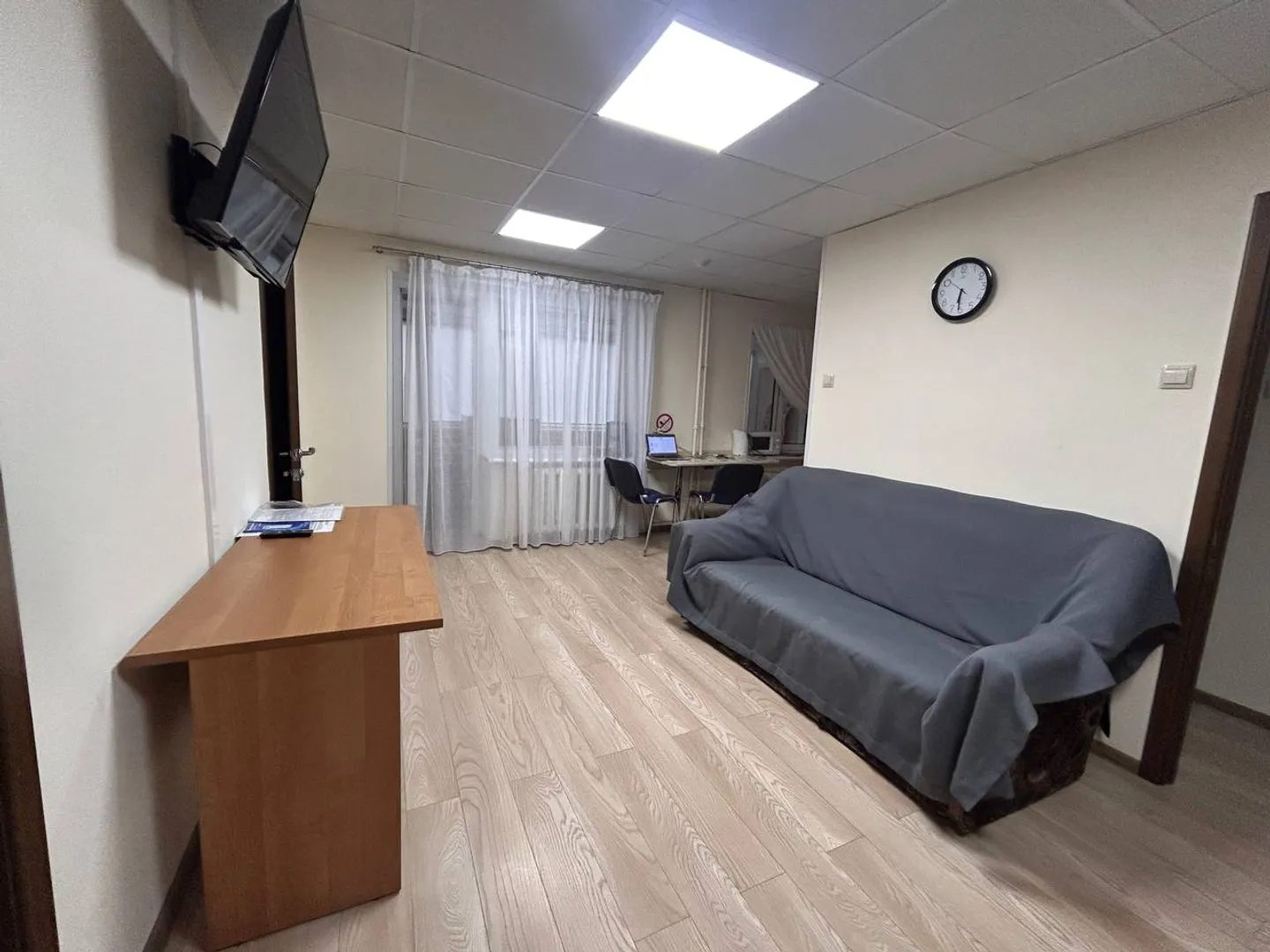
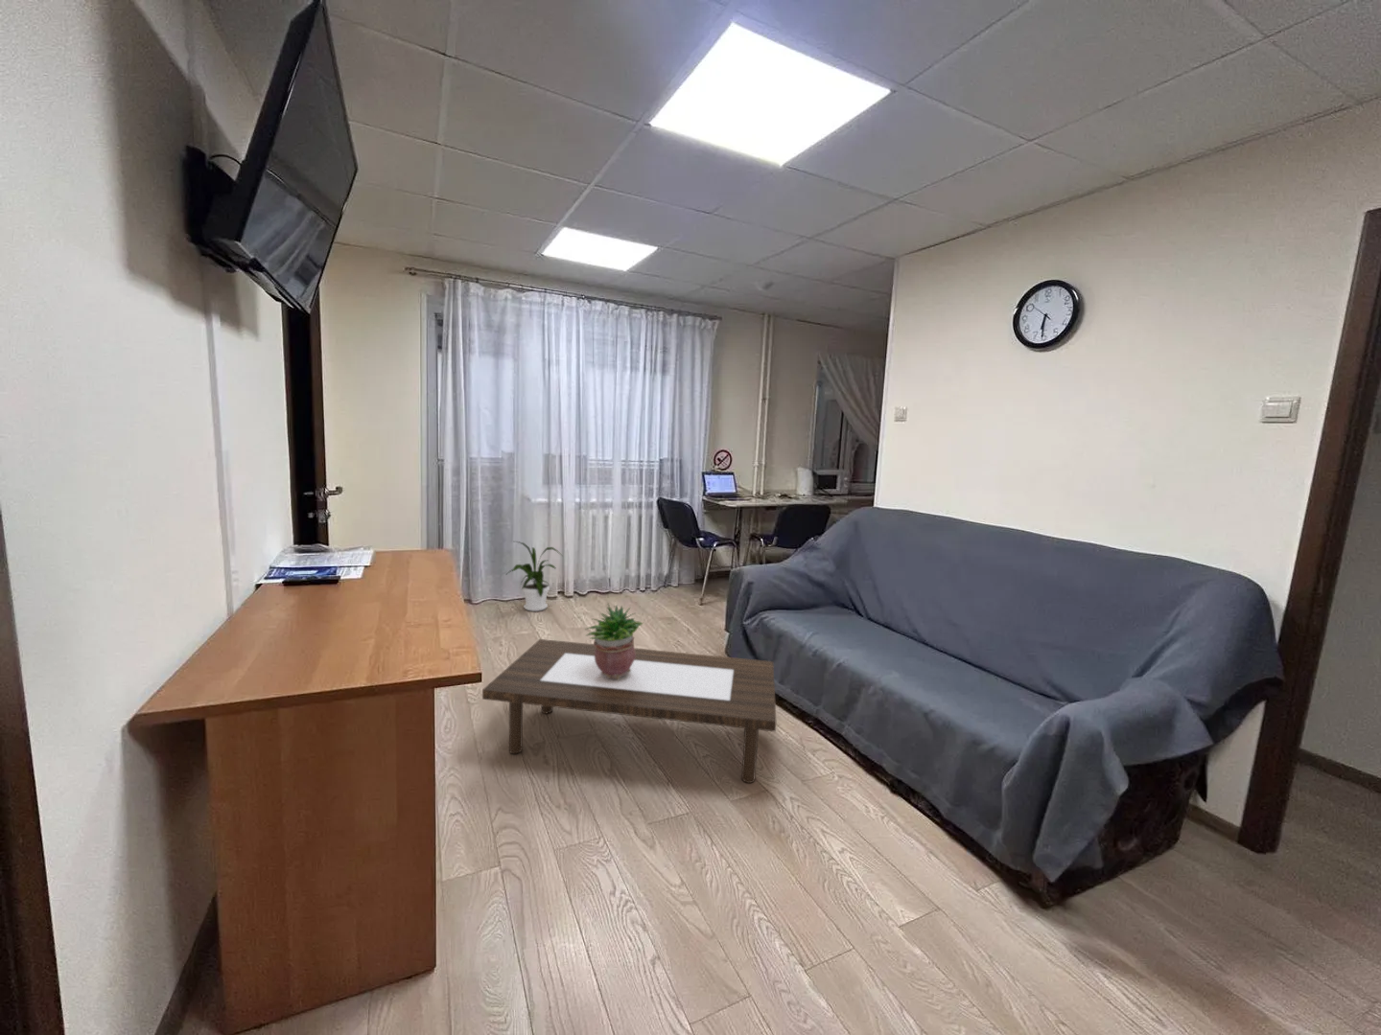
+ coffee table [482,638,776,784]
+ potted plant [584,601,645,682]
+ house plant [507,540,564,612]
